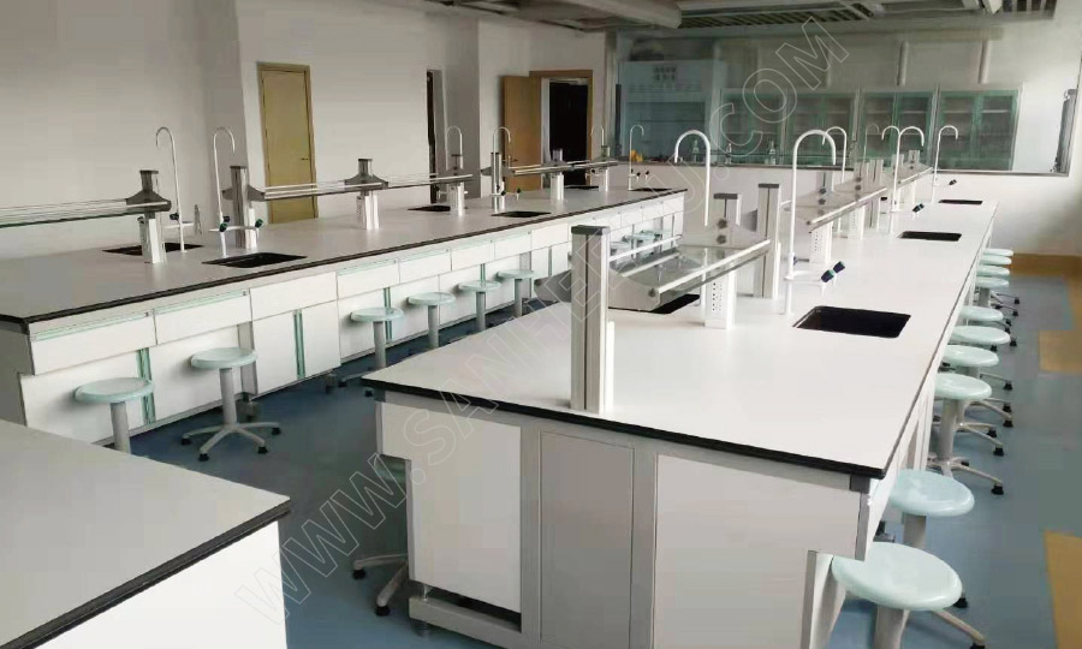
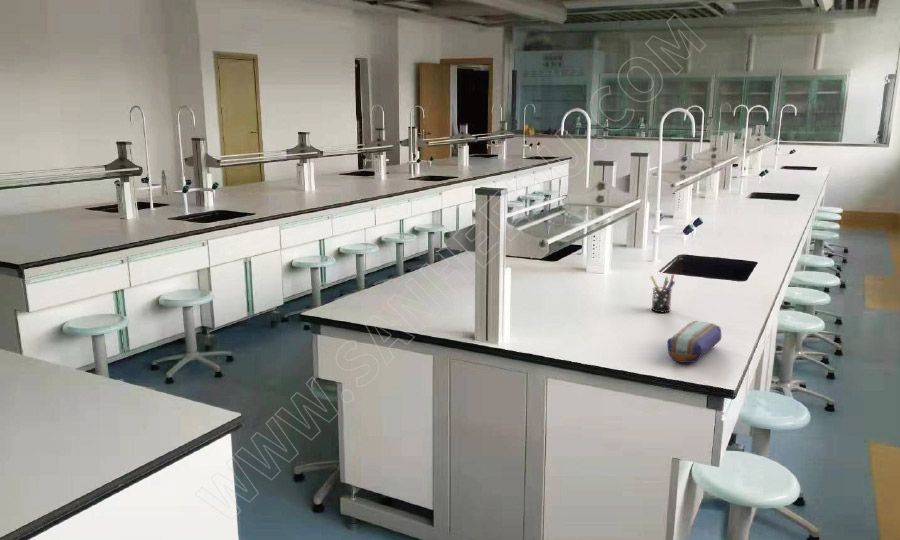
+ pen holder [649,273,676,314]
+ pencil case [666,320,723,364]
